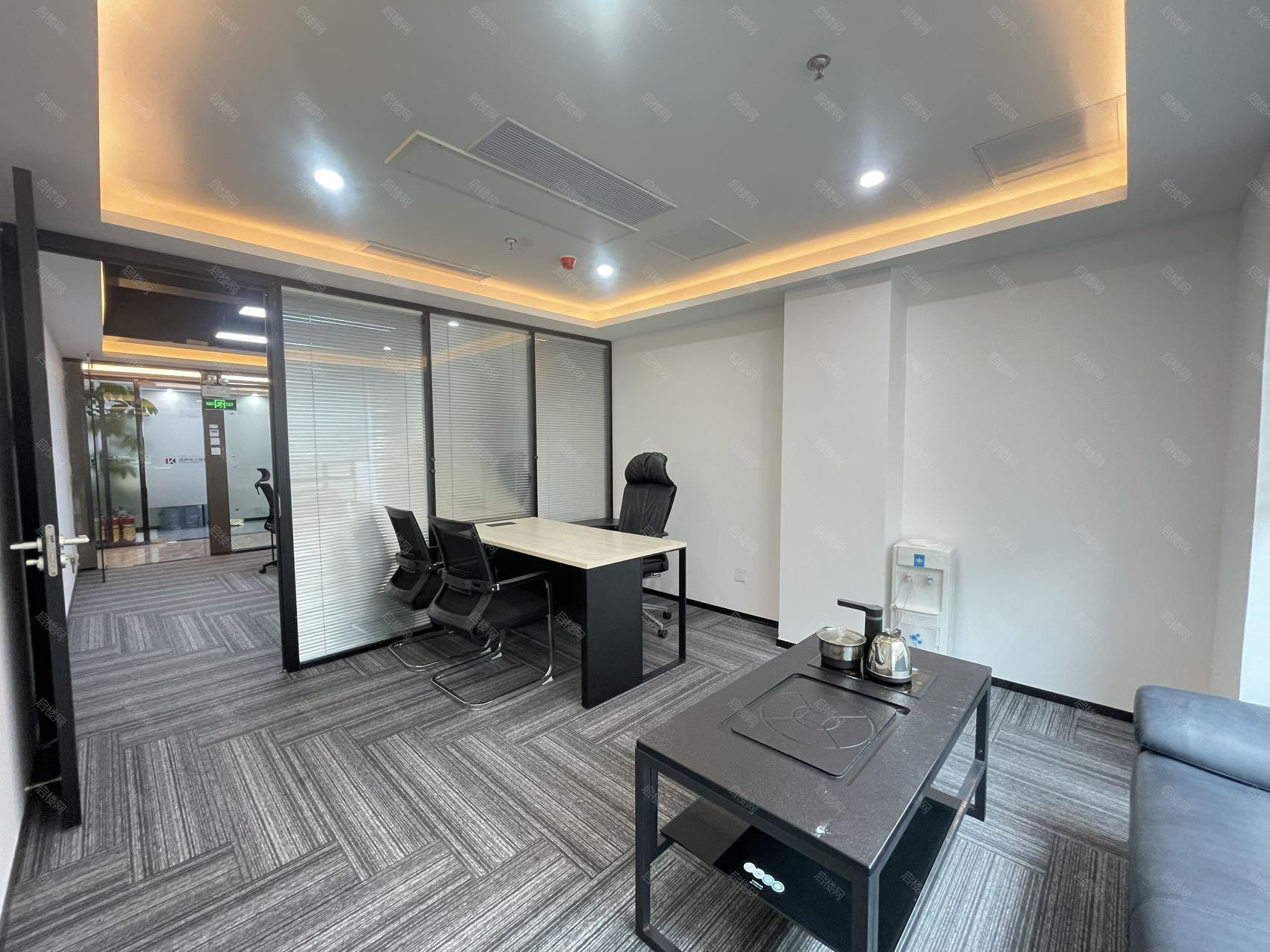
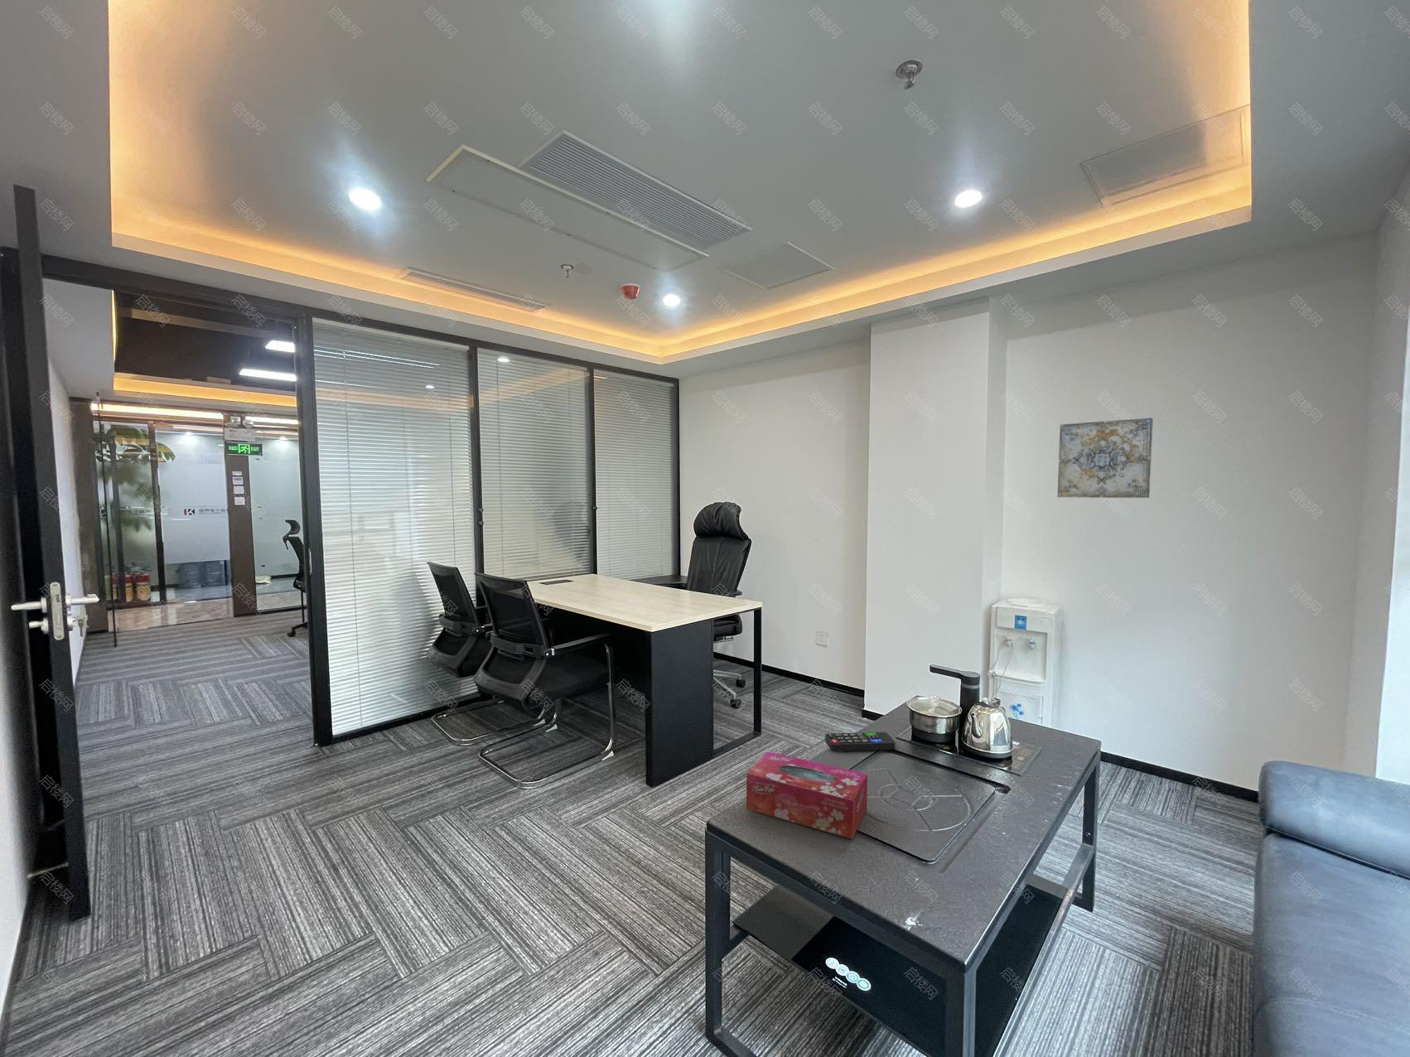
+ remote control [824,732,896,752]
+ wall art [1057,416,1154,499]
+ tissue box [746,751,868,840]
